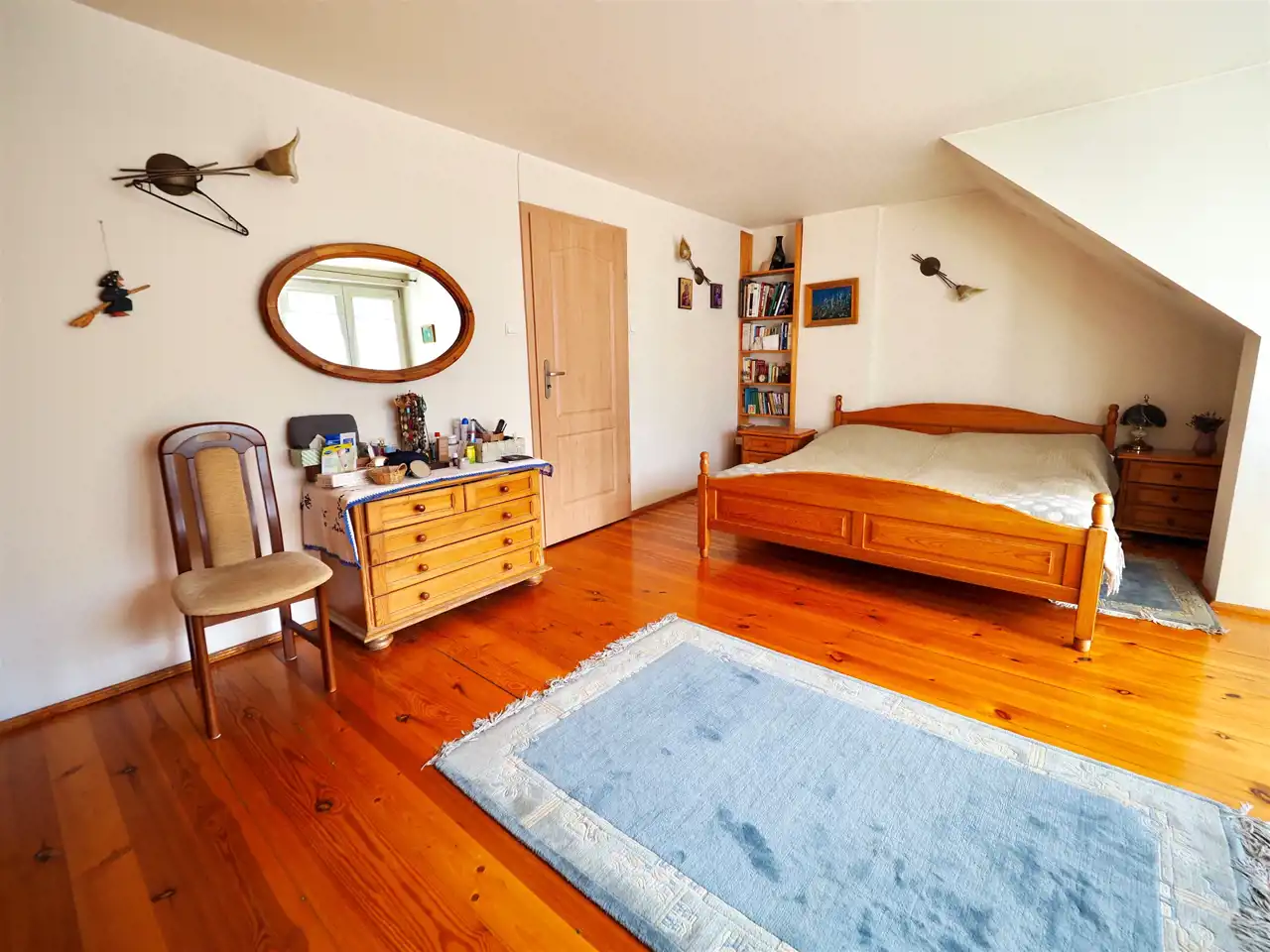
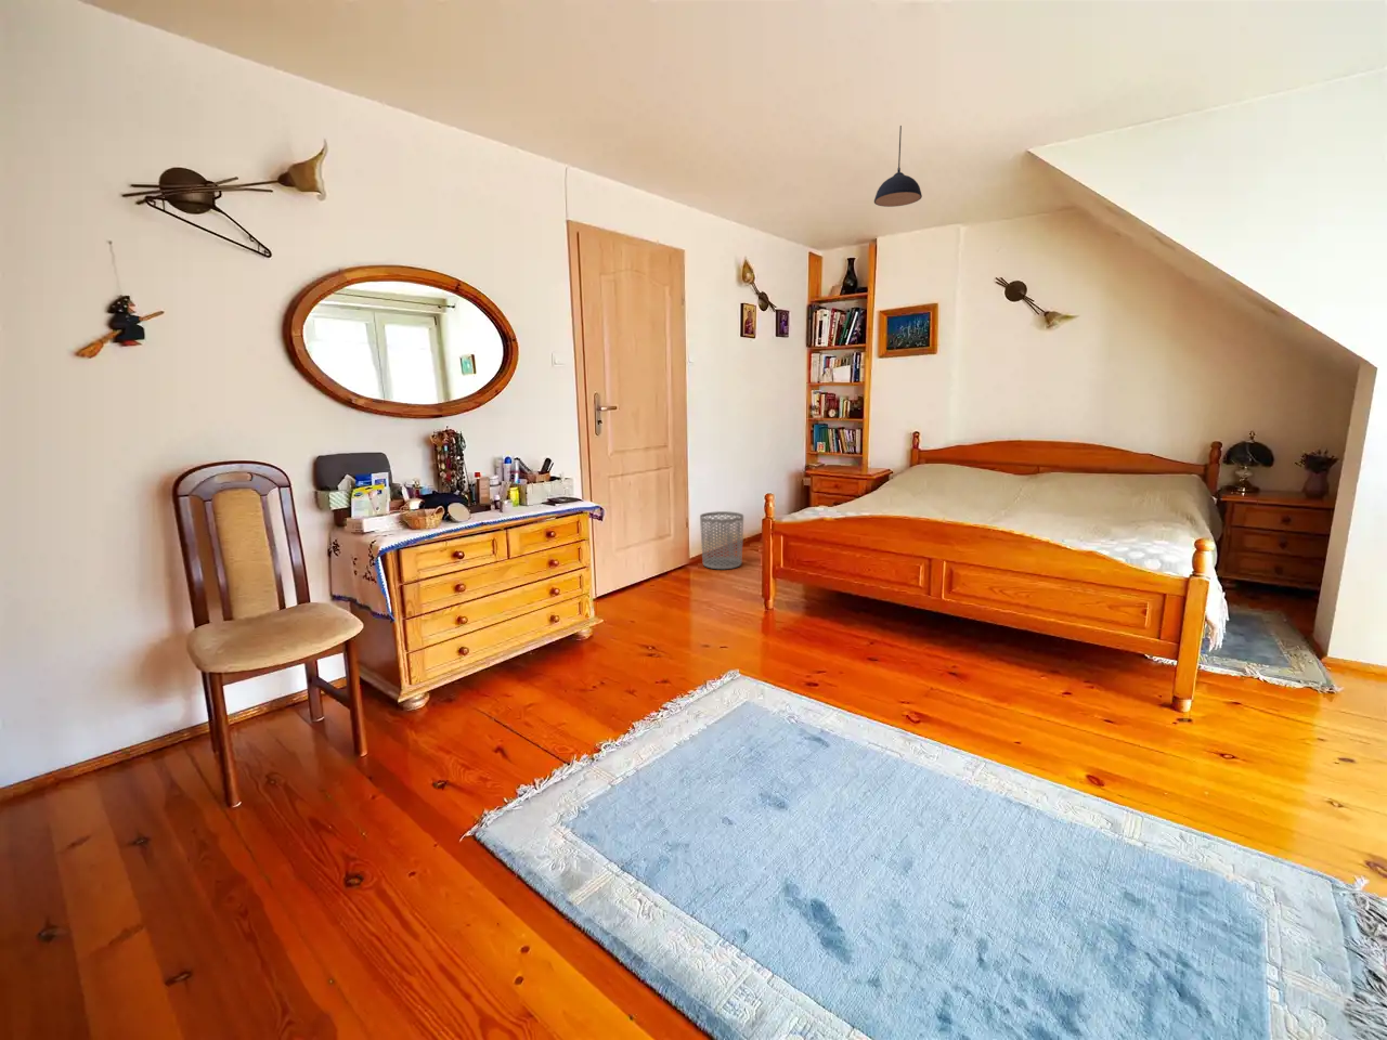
+ waste bin [699,510,745,570]
+ pendant light [874,125,923,208]
